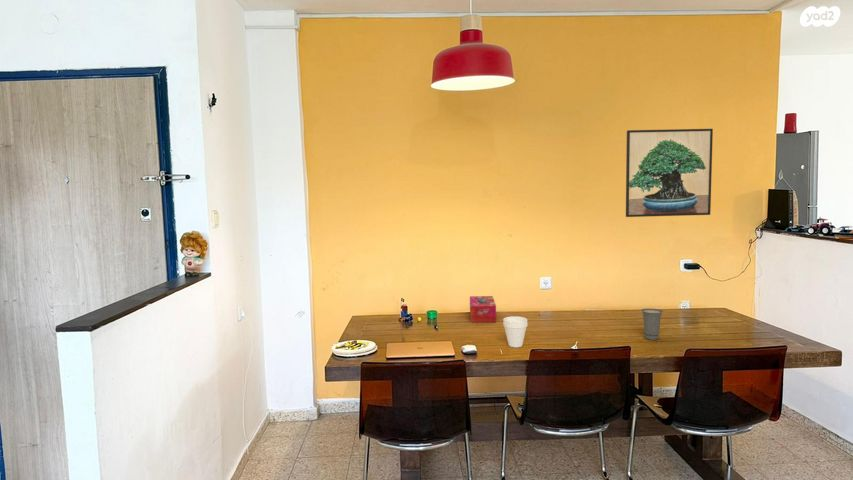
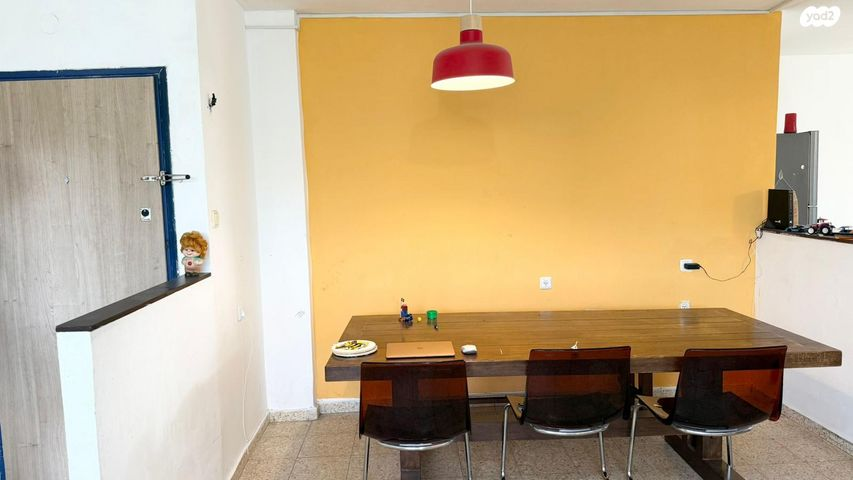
- cup [640,308,664,341]
- cup [502,316,528,348]
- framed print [625,128,714,218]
- tissue box [469,295,497,323]
